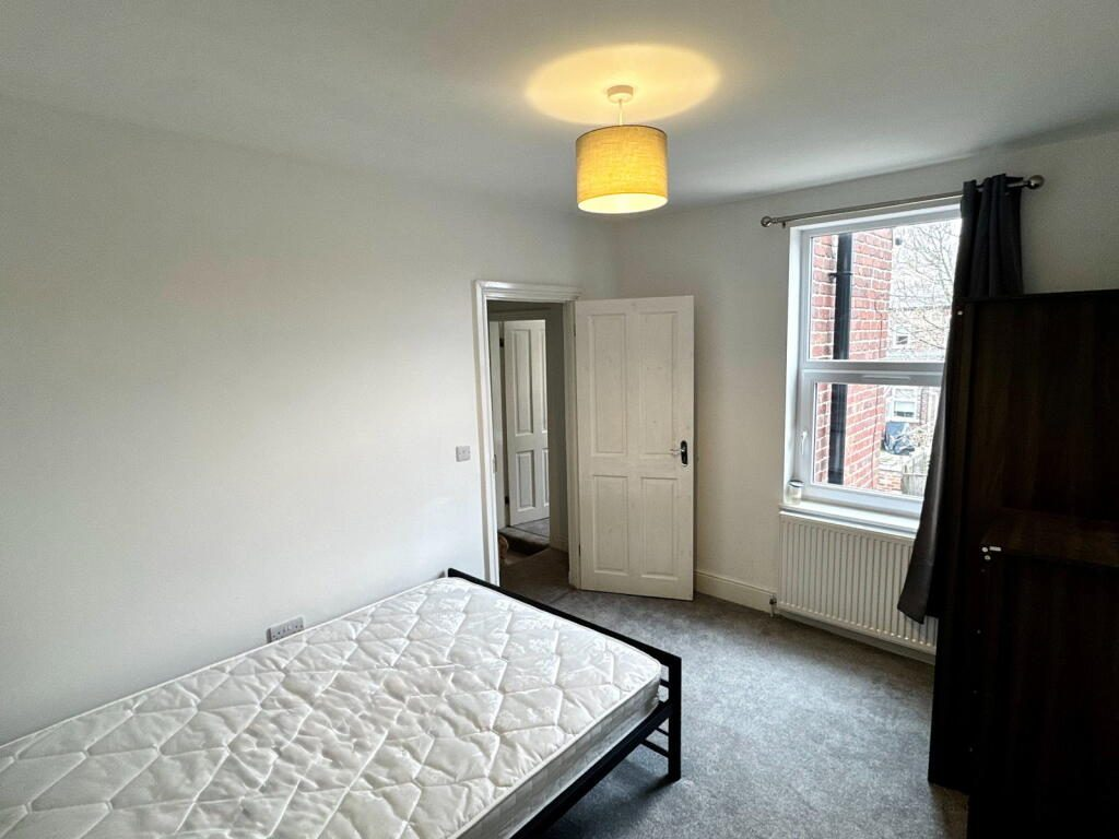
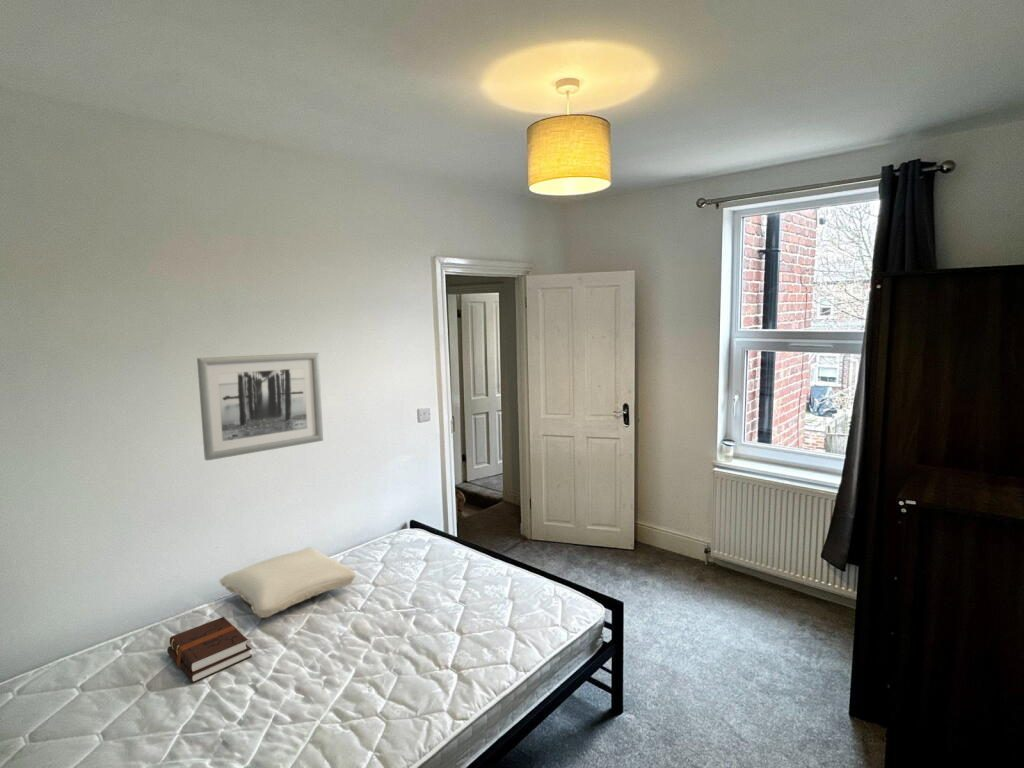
+ wall art [196,352,324,462]
+ hardback book [166,616,253,683]
+ pillow [218,547,357,619]
